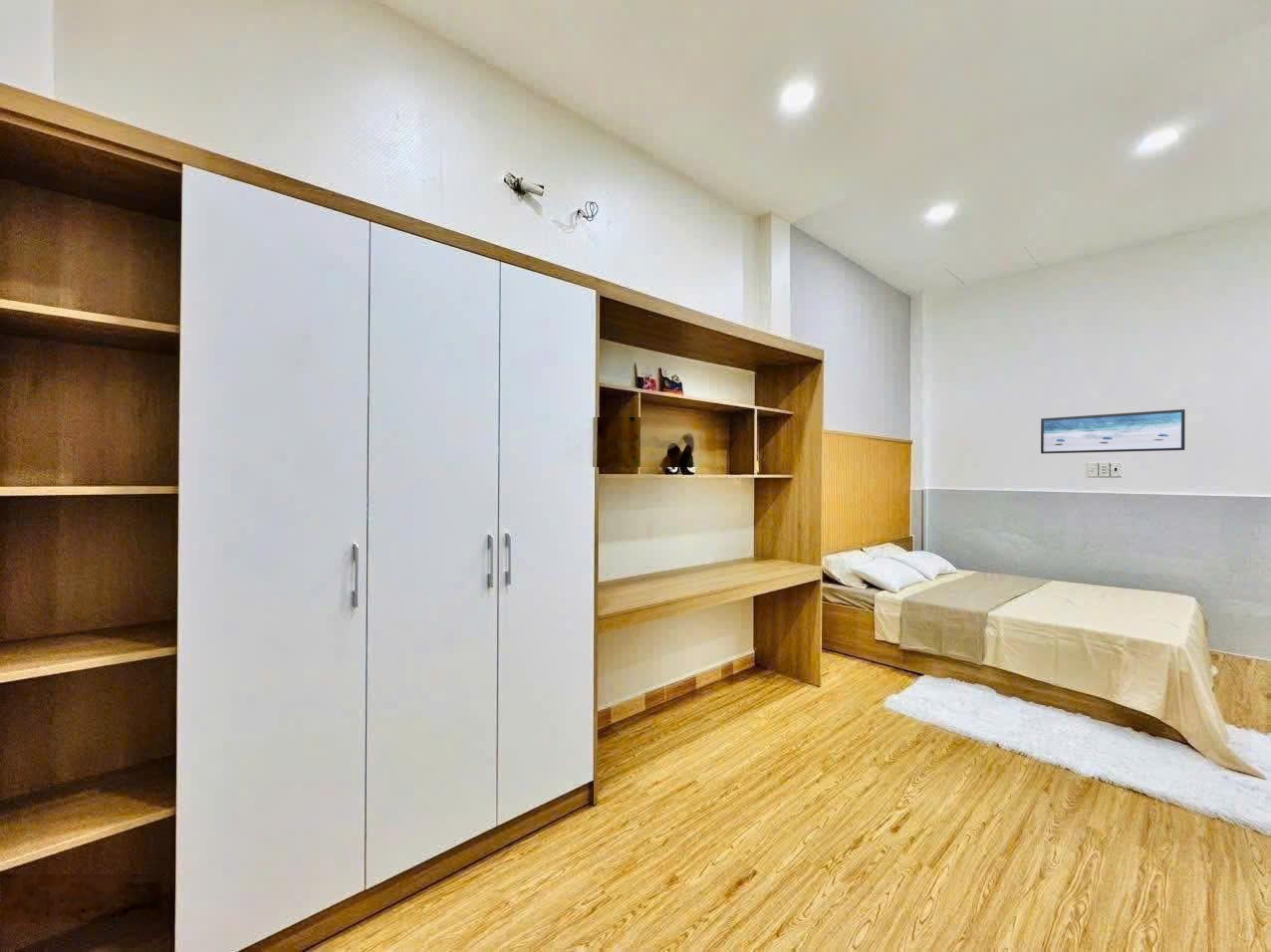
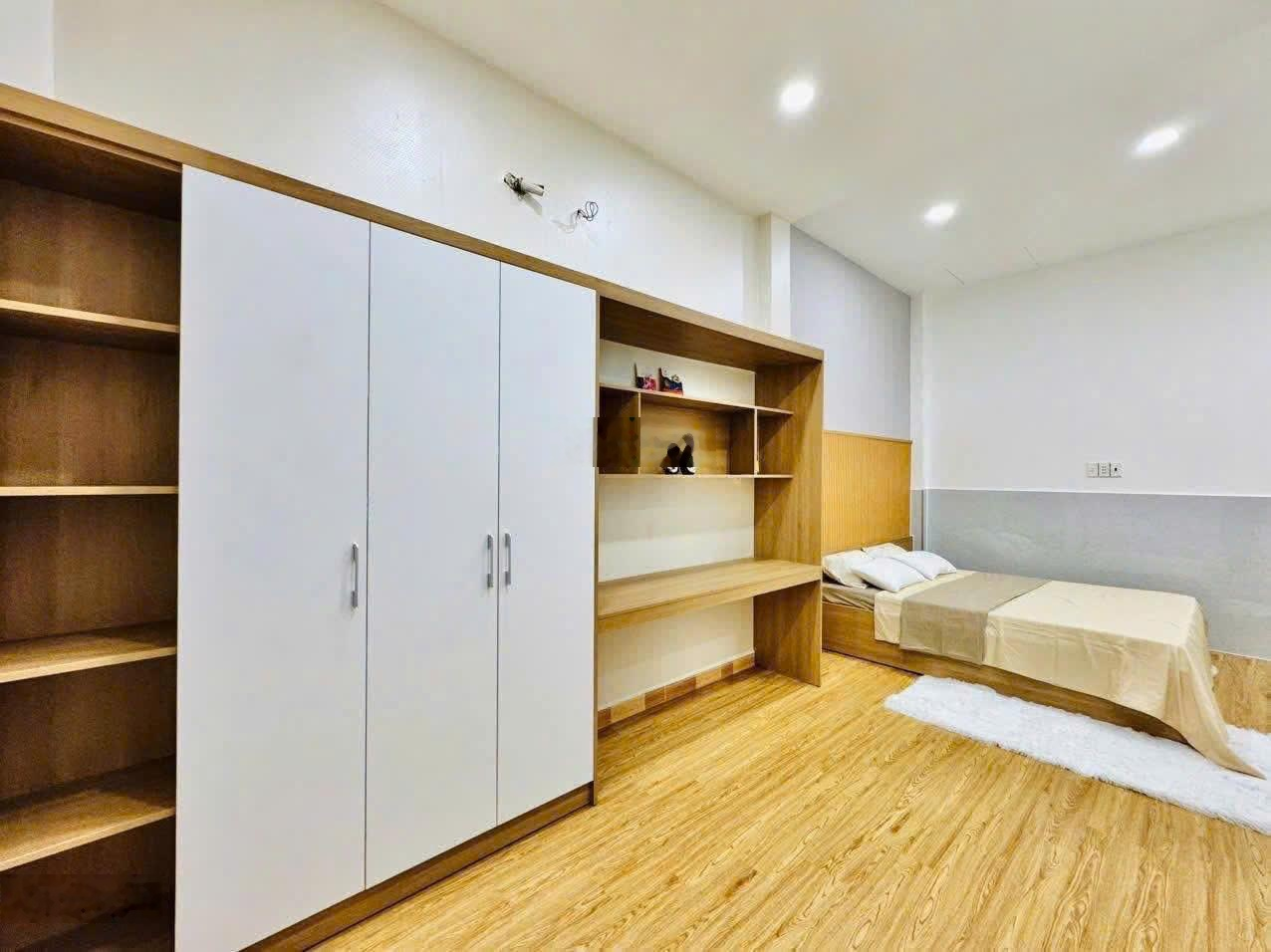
- wall art [1040,408,1186,455]
